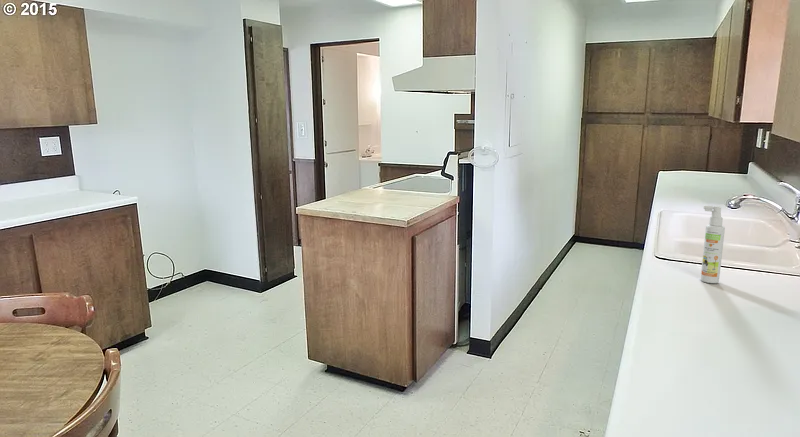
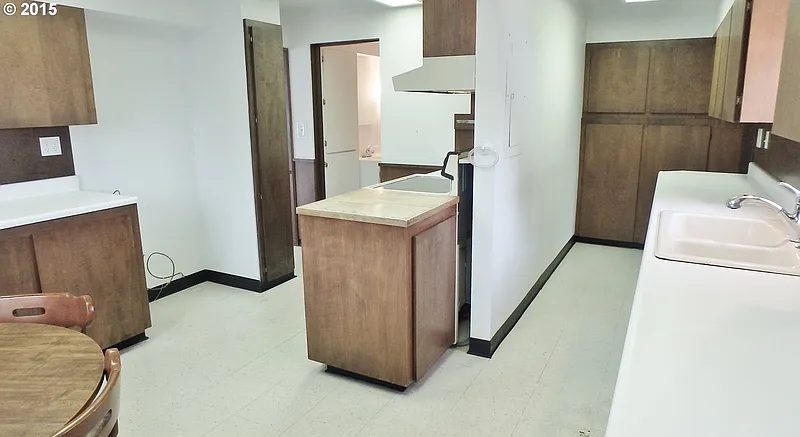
- spray bottle [700,204,726,284]
